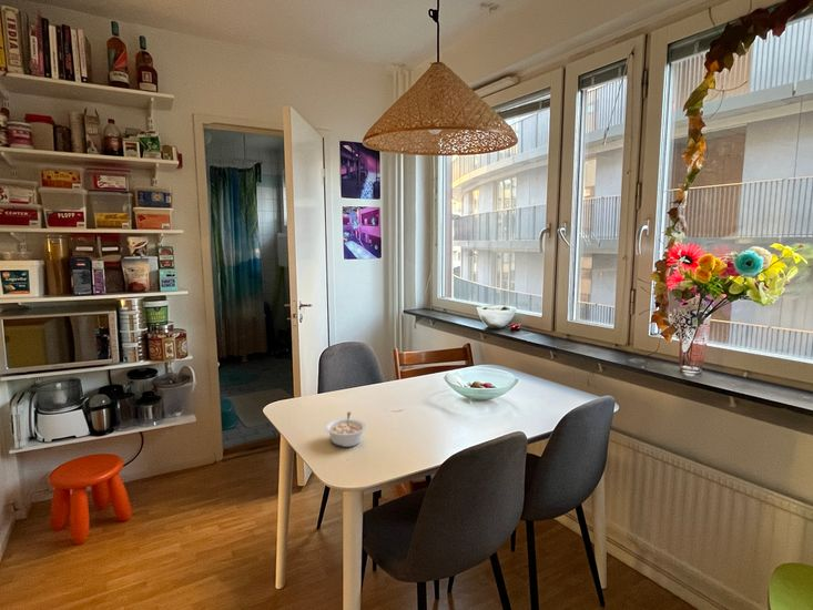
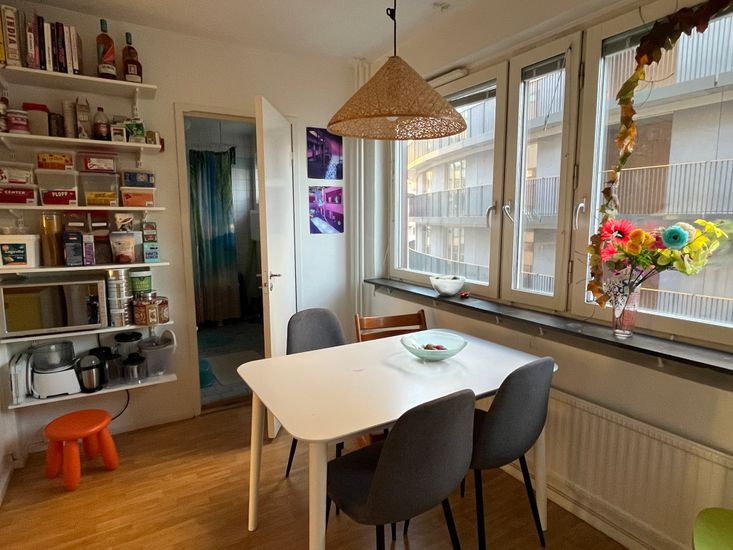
- legume [325,410,367,448]
